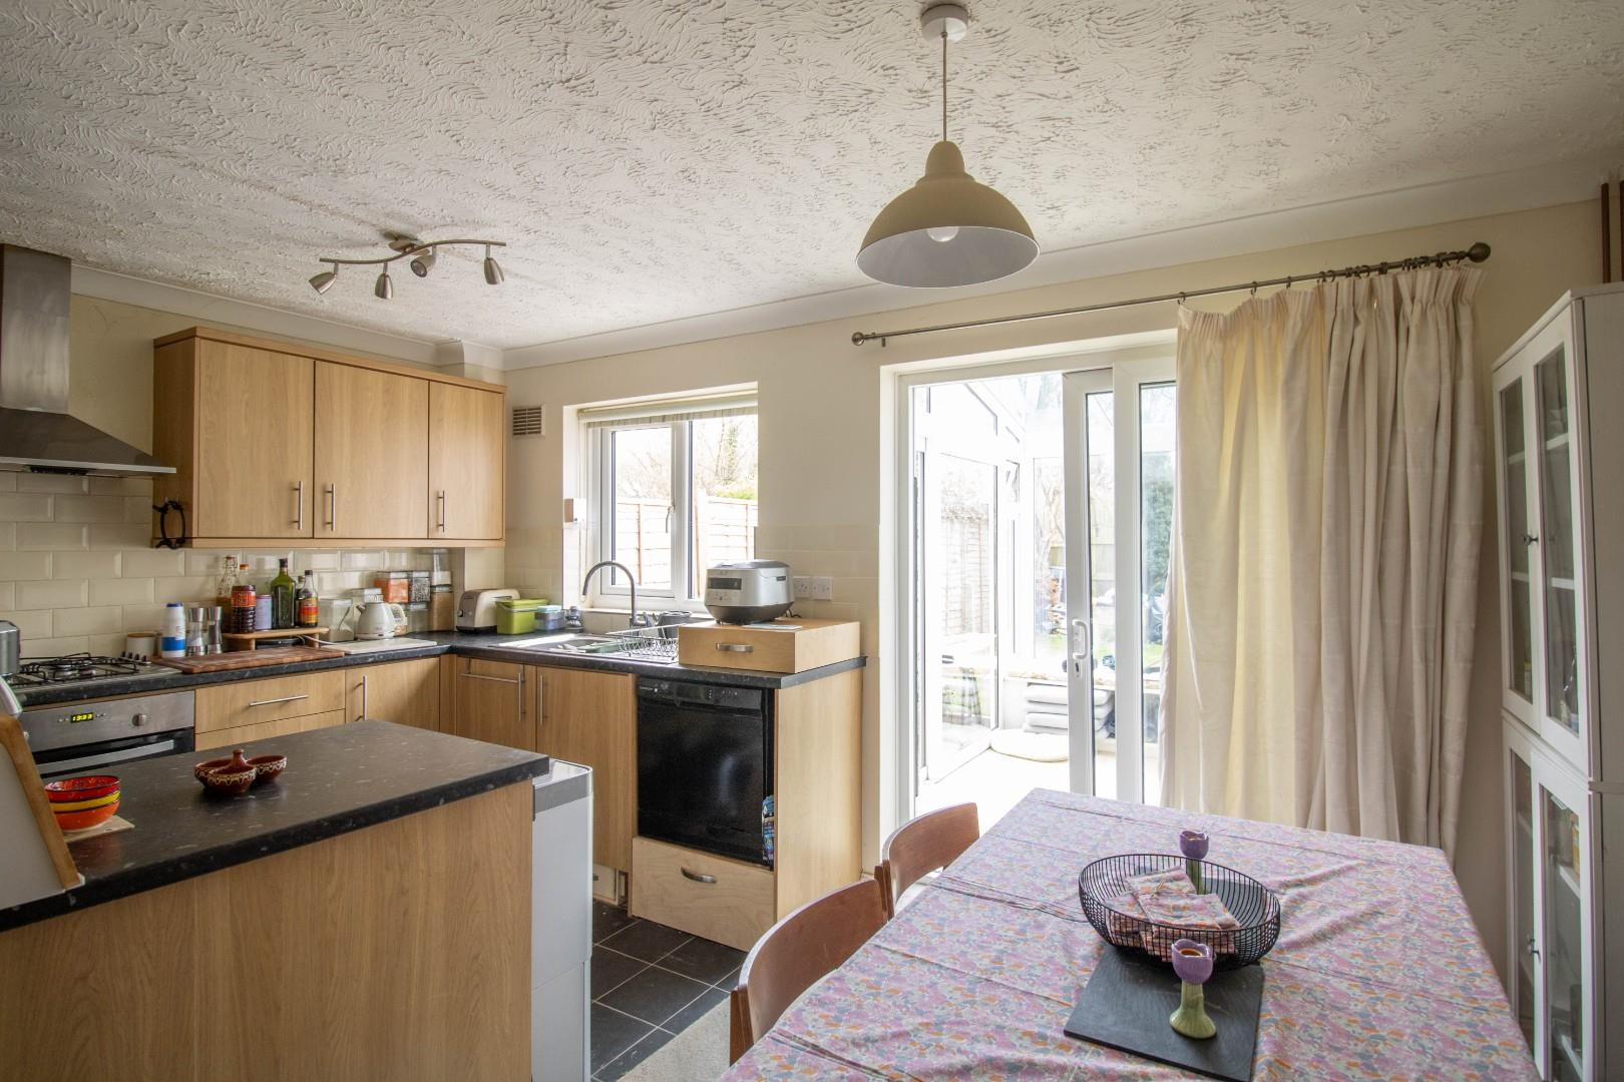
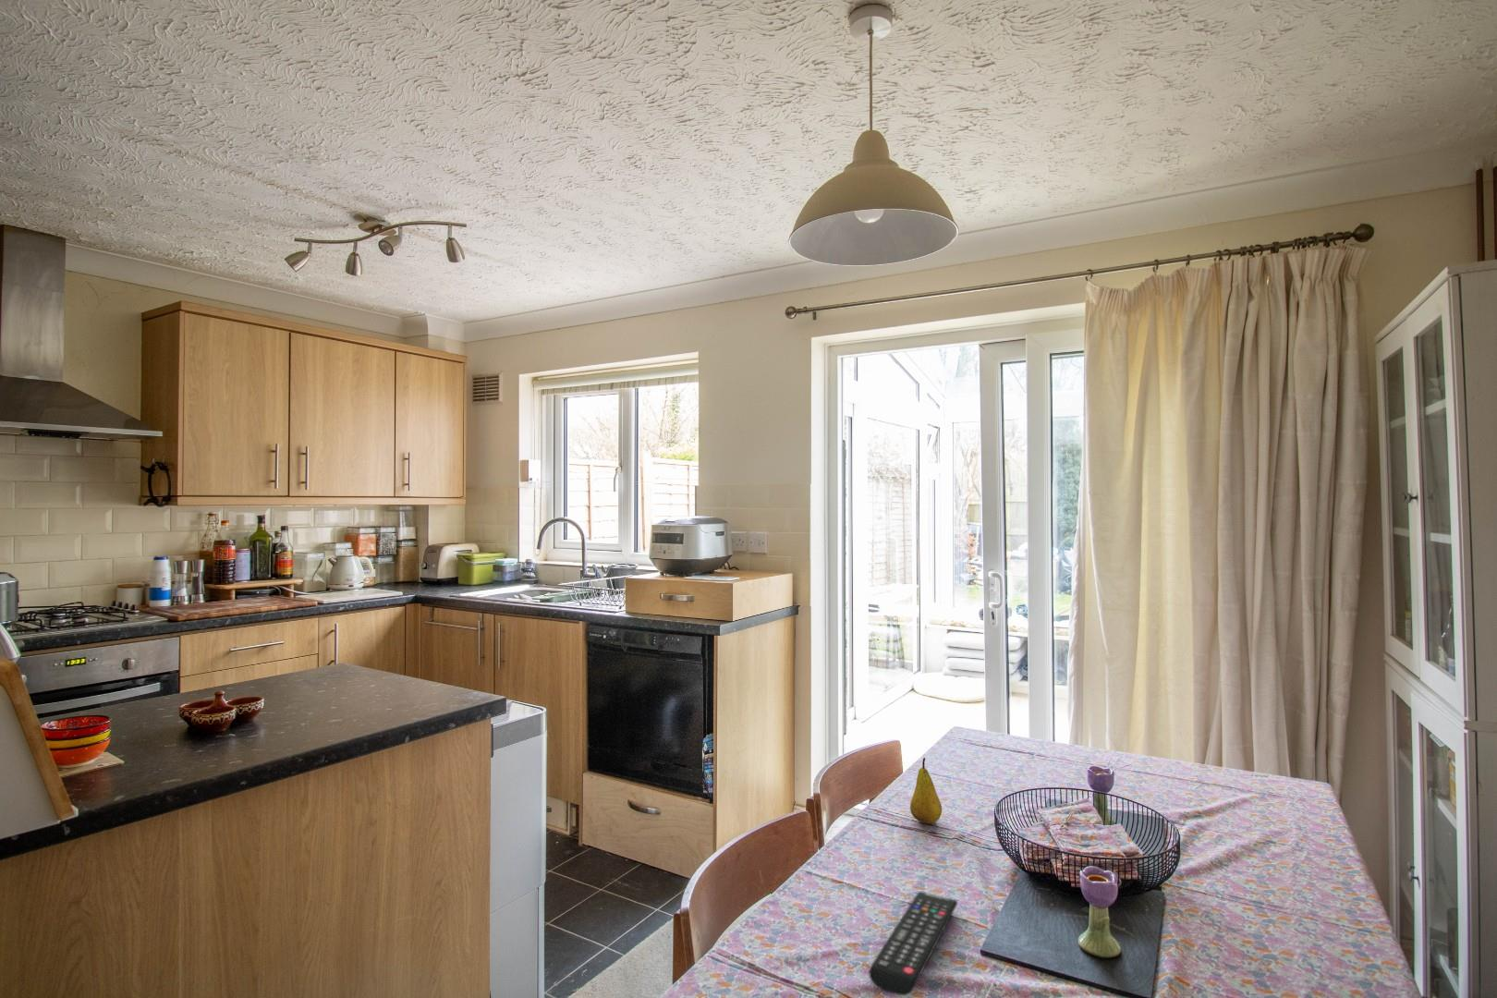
+ fruit [909,756,942,824]
+ remote control [869,891,958,996]
